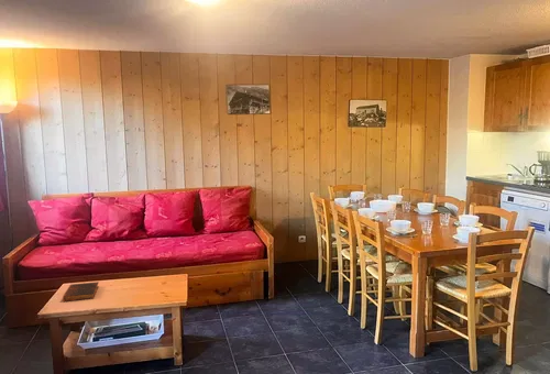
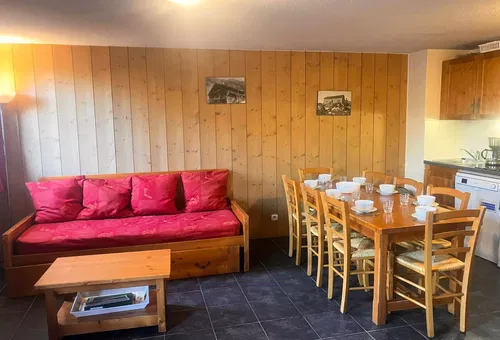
- book [62,280,100,302]
